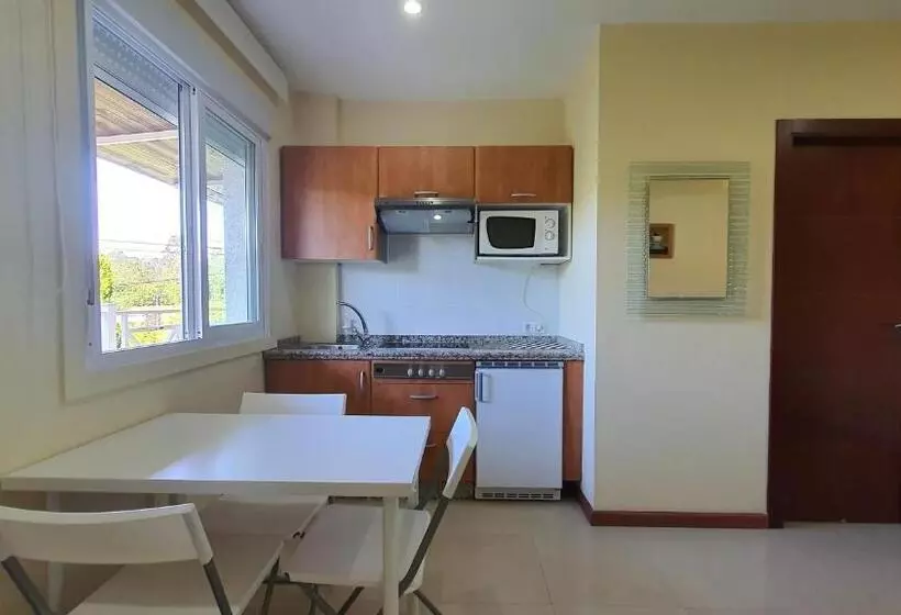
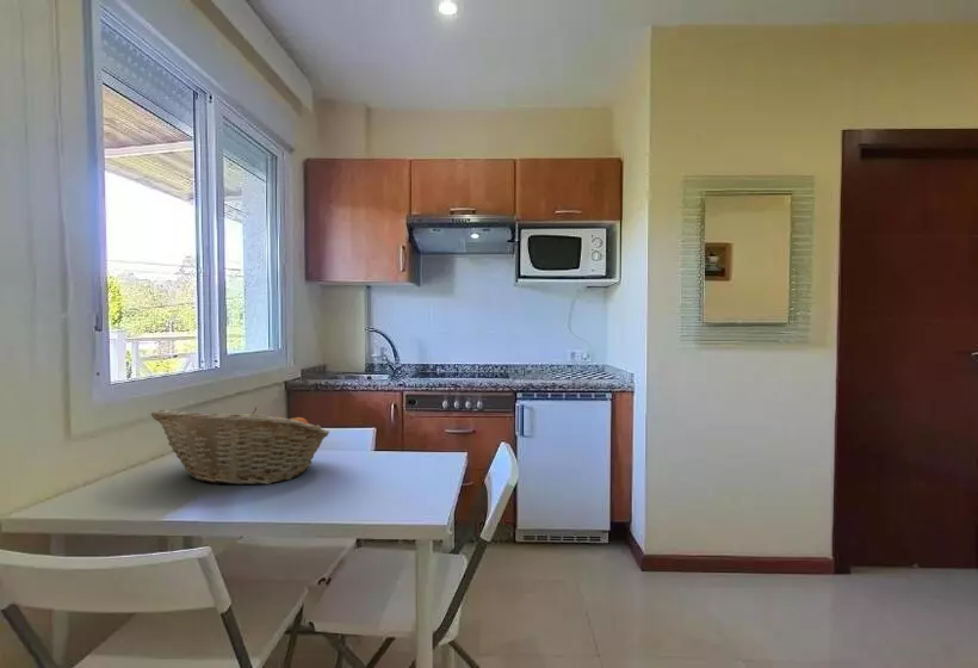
+ fruit basket [150,406,330,487]
